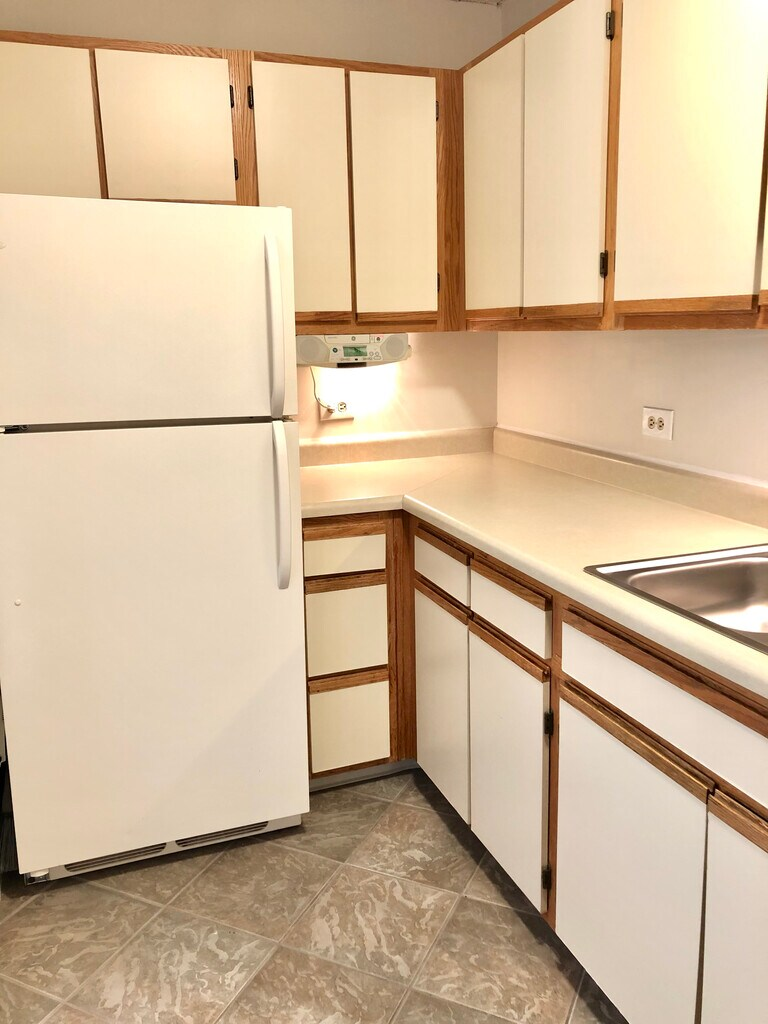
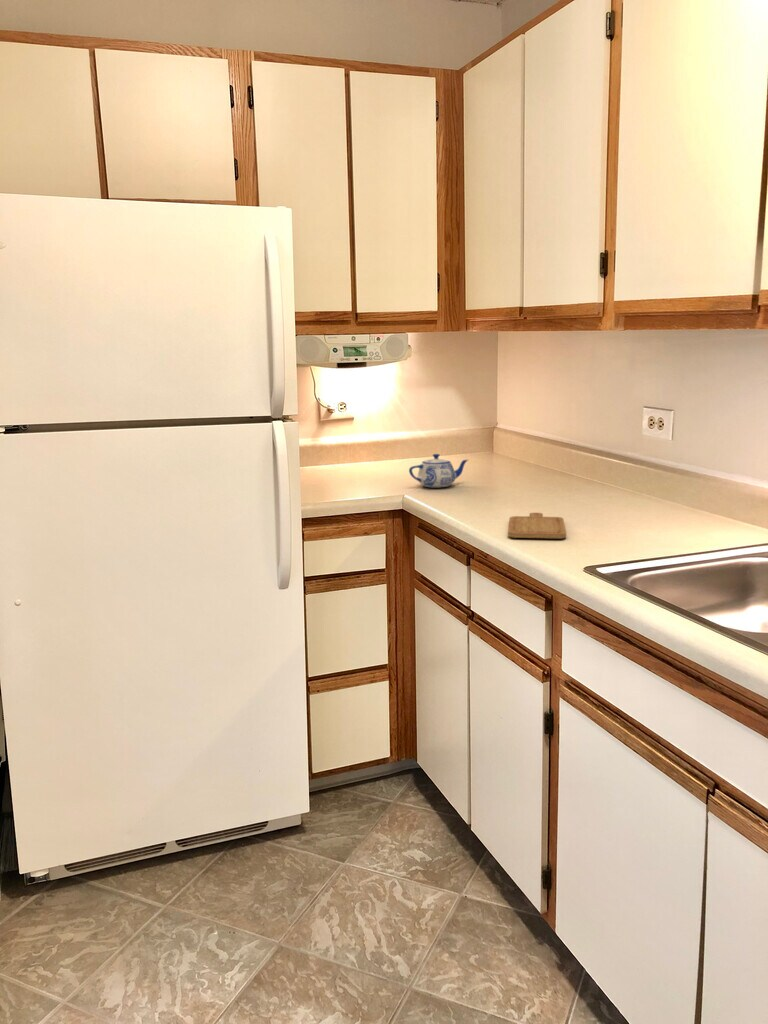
+ chopping board [507,512,567,539]
+ teapot [408,453,469,488]
